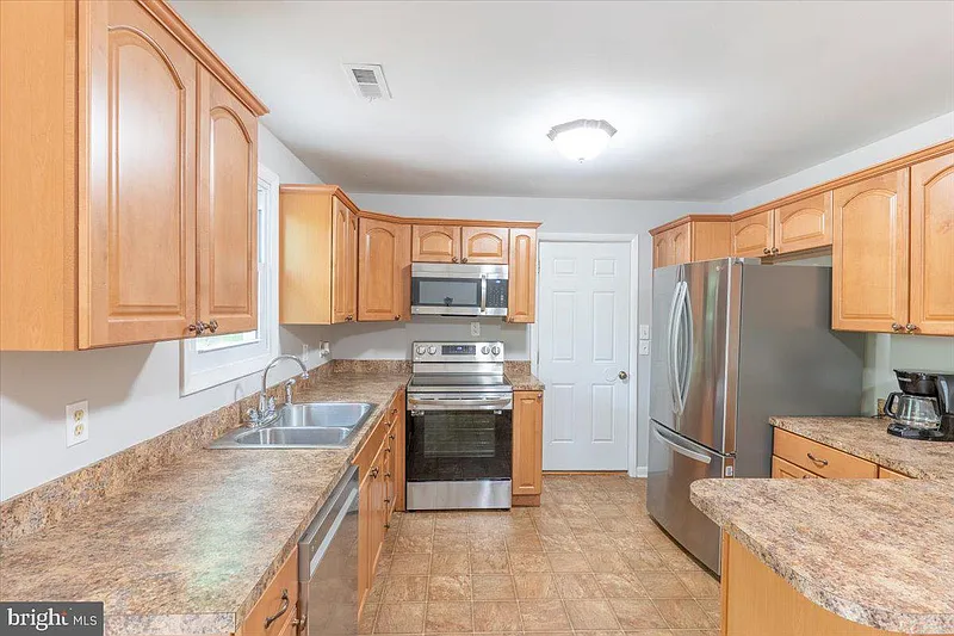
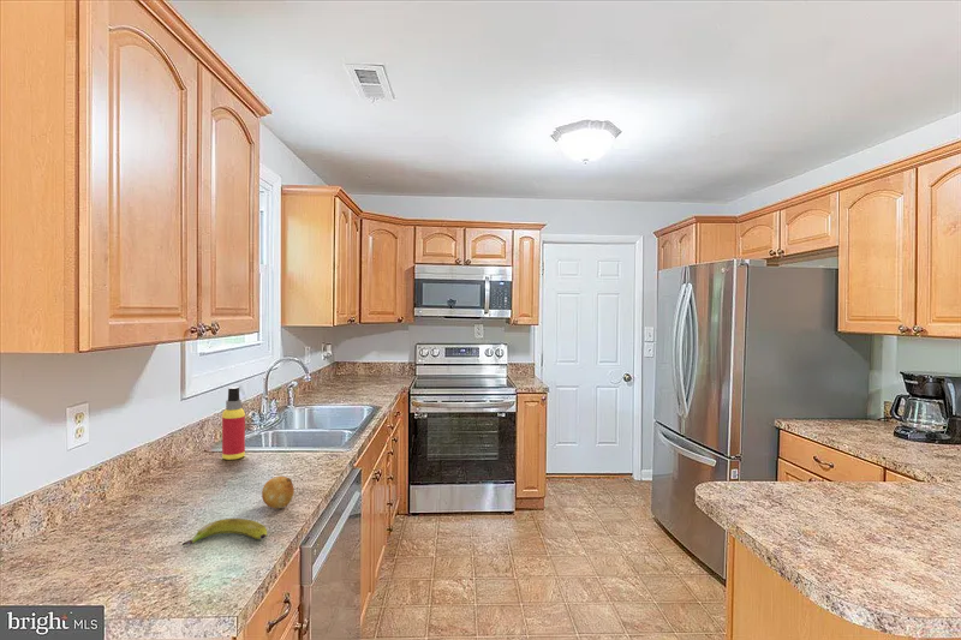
+ banana [181,518,268,546]
+ fruit [261,475,296,509]
+ spray bottle [221,385,246,461]
